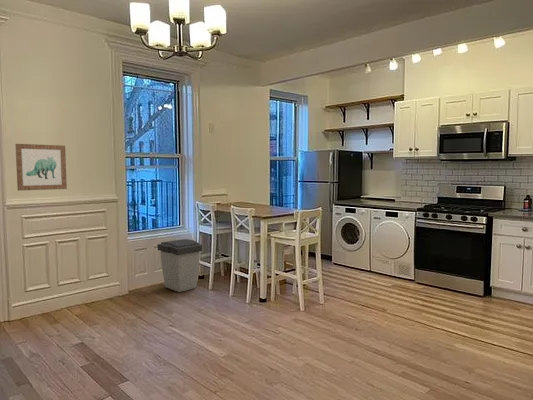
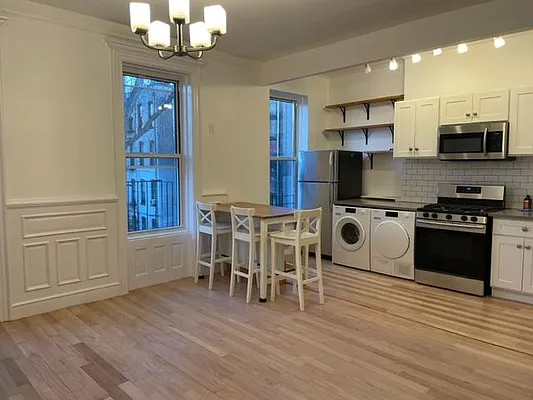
- trash can [156,238,203,293]
- wall art [15,143,68,192]
